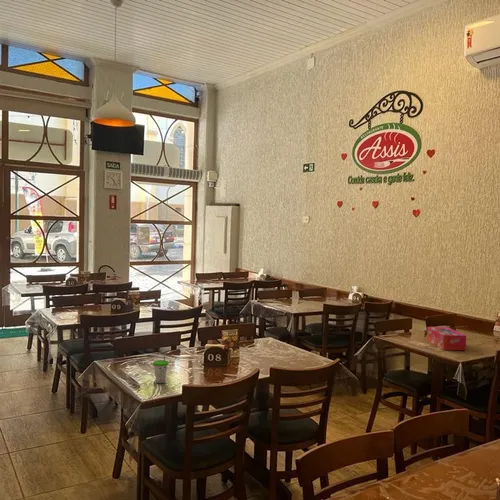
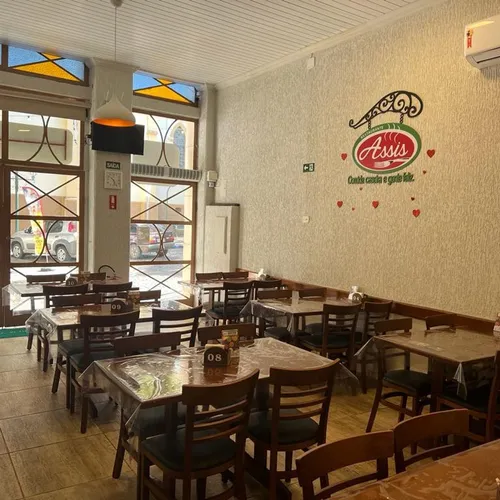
- tissue box [426,326,467,351]
- cup [152,351,170,384]
